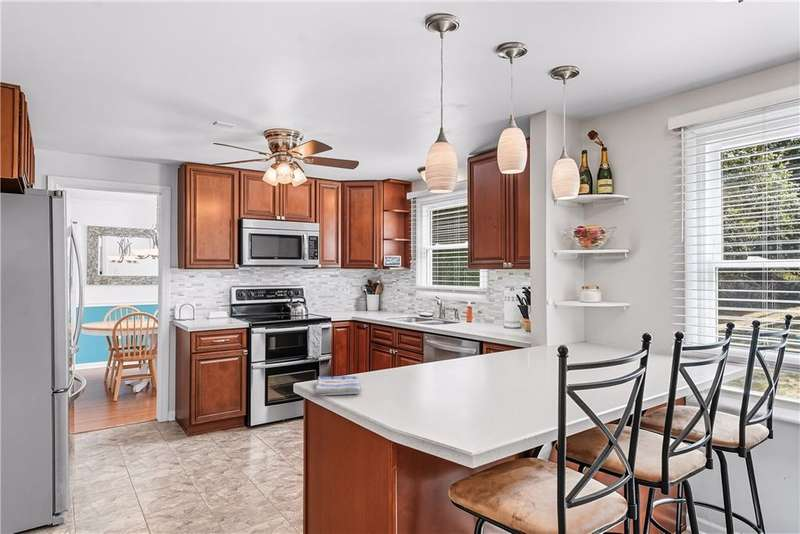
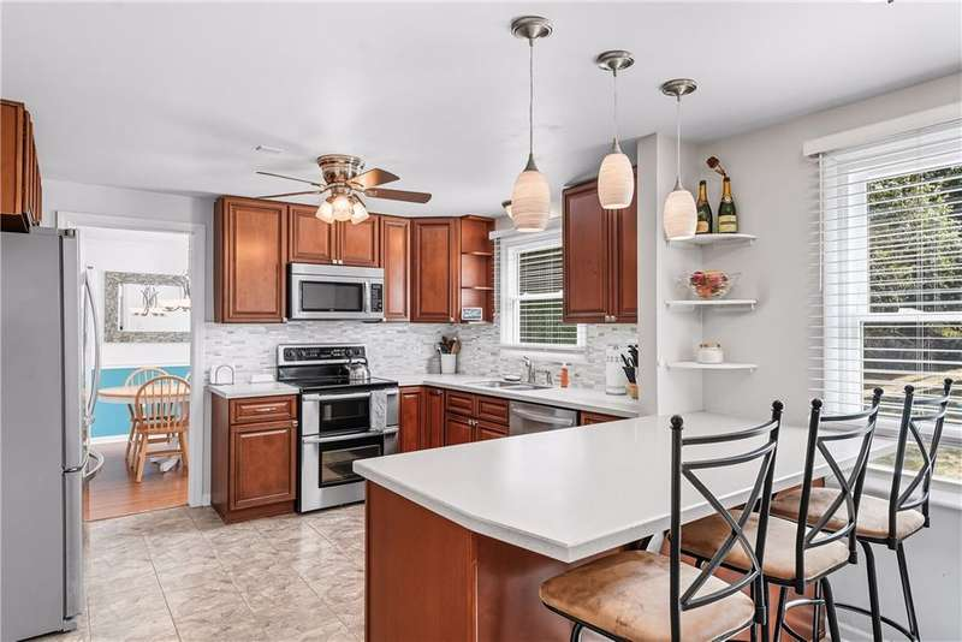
- dish towel [312,375,361,397]
